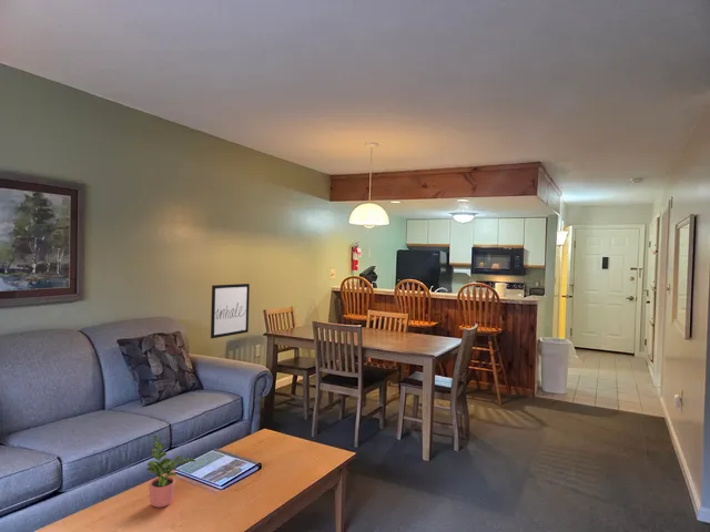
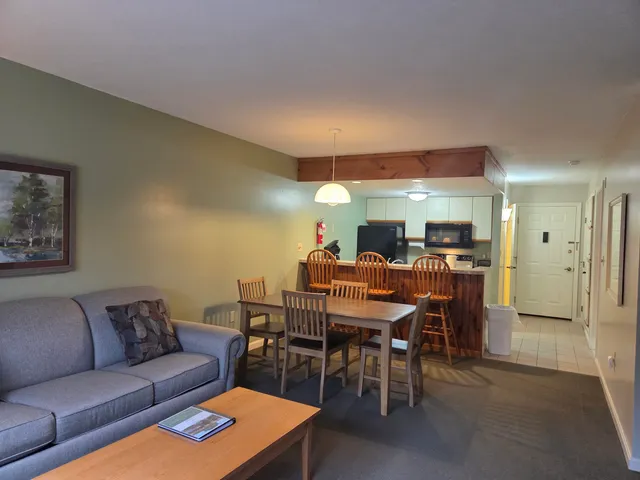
- wall art [210,283,251,339]
- potted plant [146,434,196,509]
